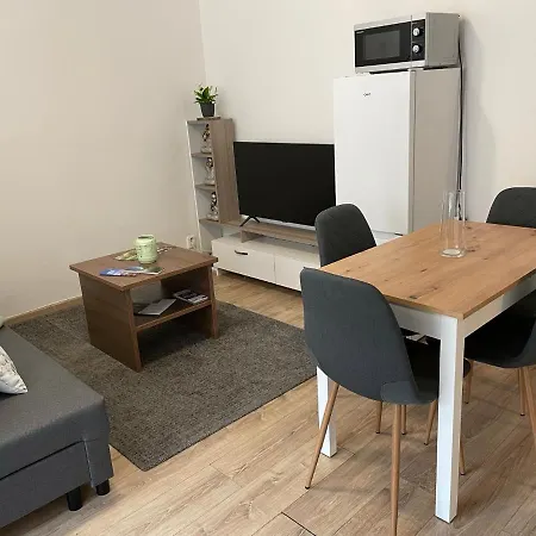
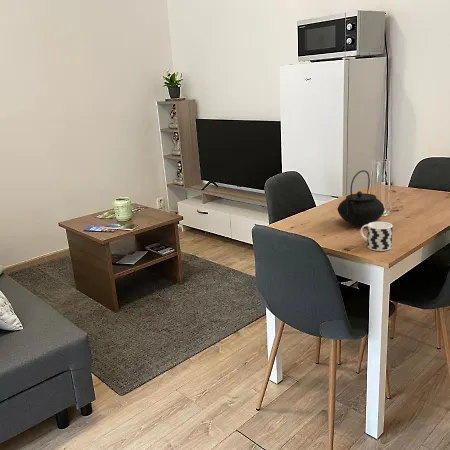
+ cup [360,221,393,252]
+ teapot [337,169,386,227]
